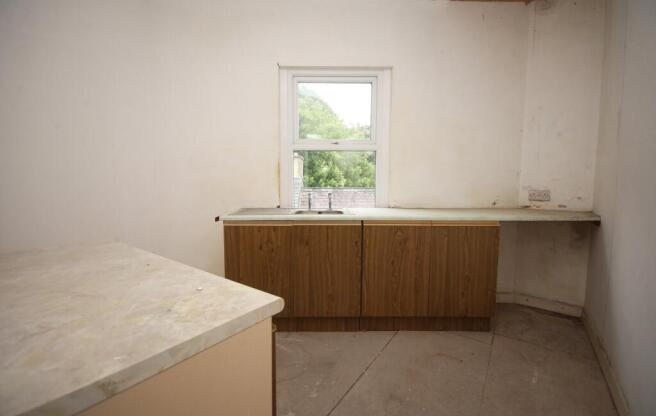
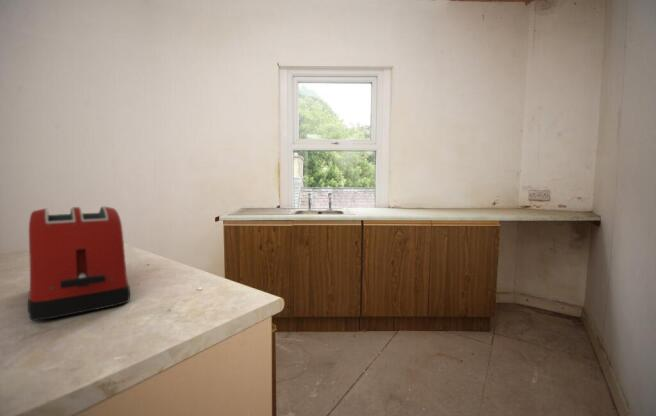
+ toaster [27,205,131,322]
